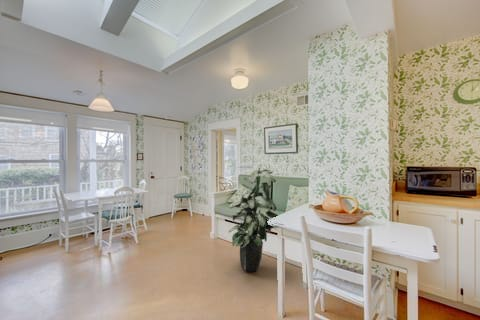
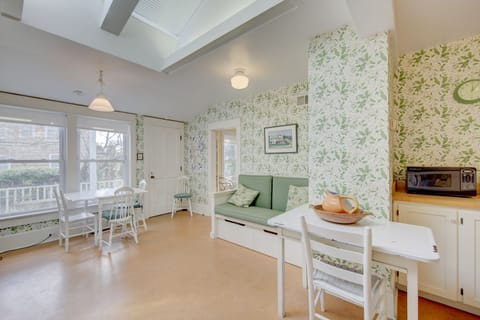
- indoor plant [227,164,279,273]
